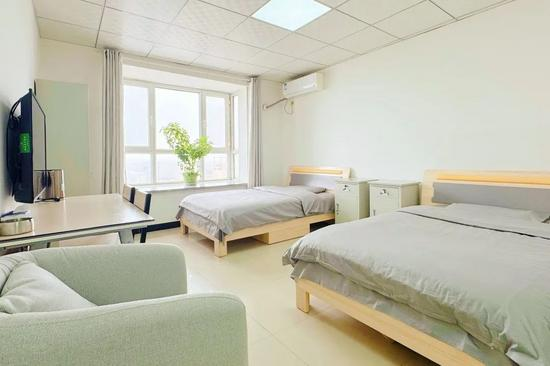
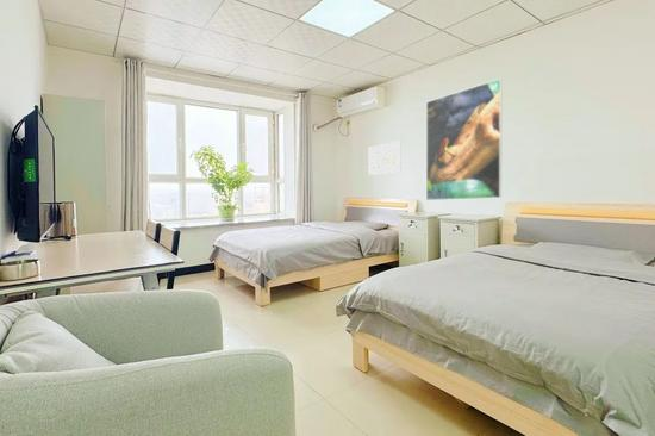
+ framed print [425,77,504,201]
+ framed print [368,139,403,176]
